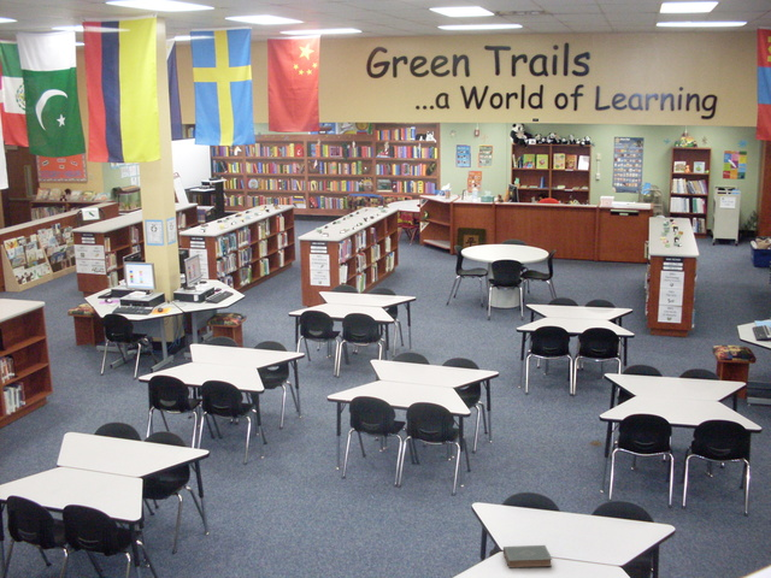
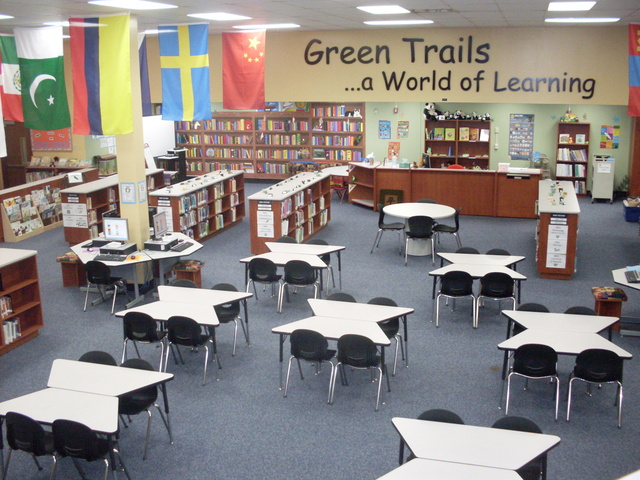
- book [502,544,553,570]
